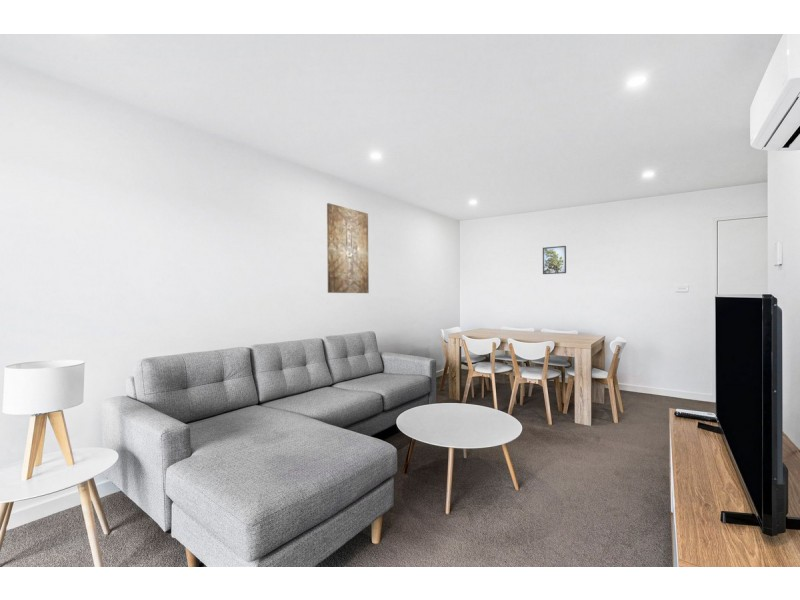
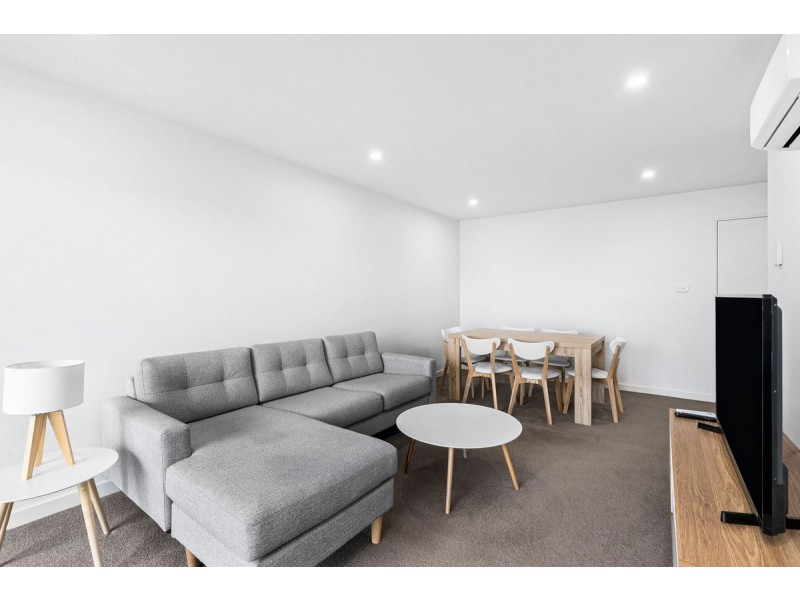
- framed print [542,245,567,275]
- wall art [326,202,370,294]
